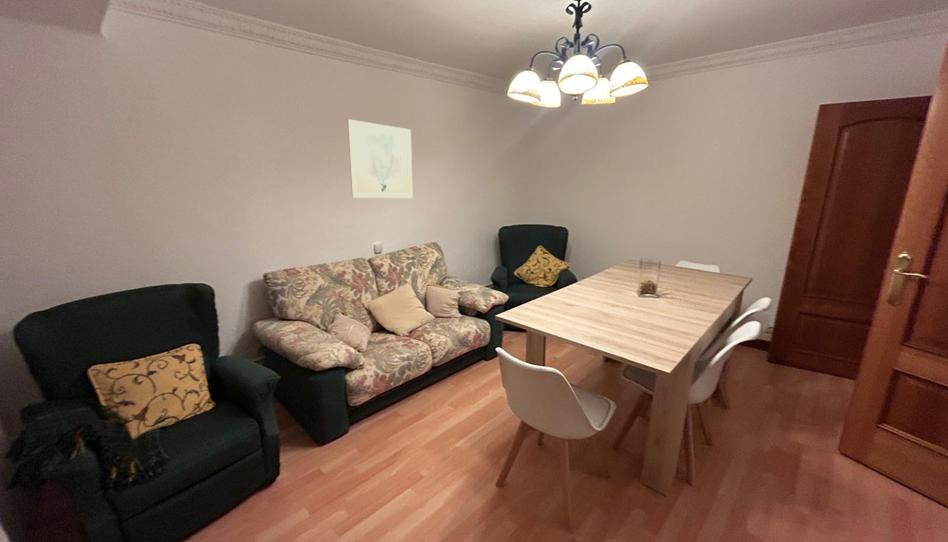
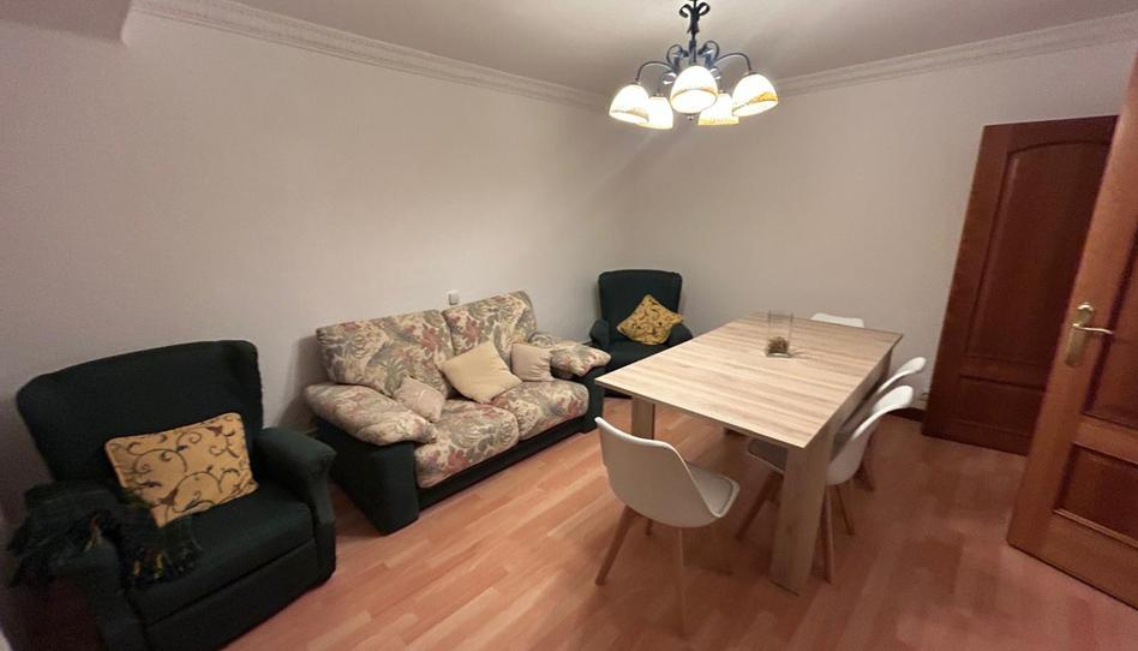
- wall art [347,118,414,199]
